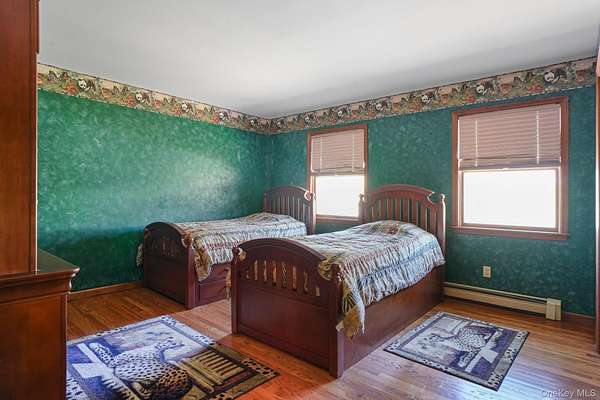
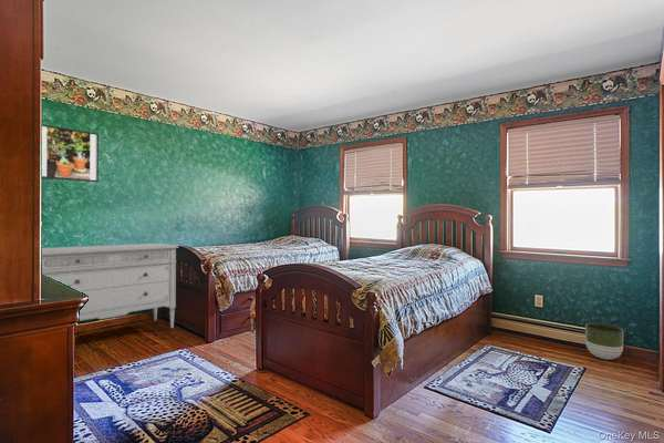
+ dresser [41,243,179,329]
+ planter [584,321,624,361]
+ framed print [41,123,100,183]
